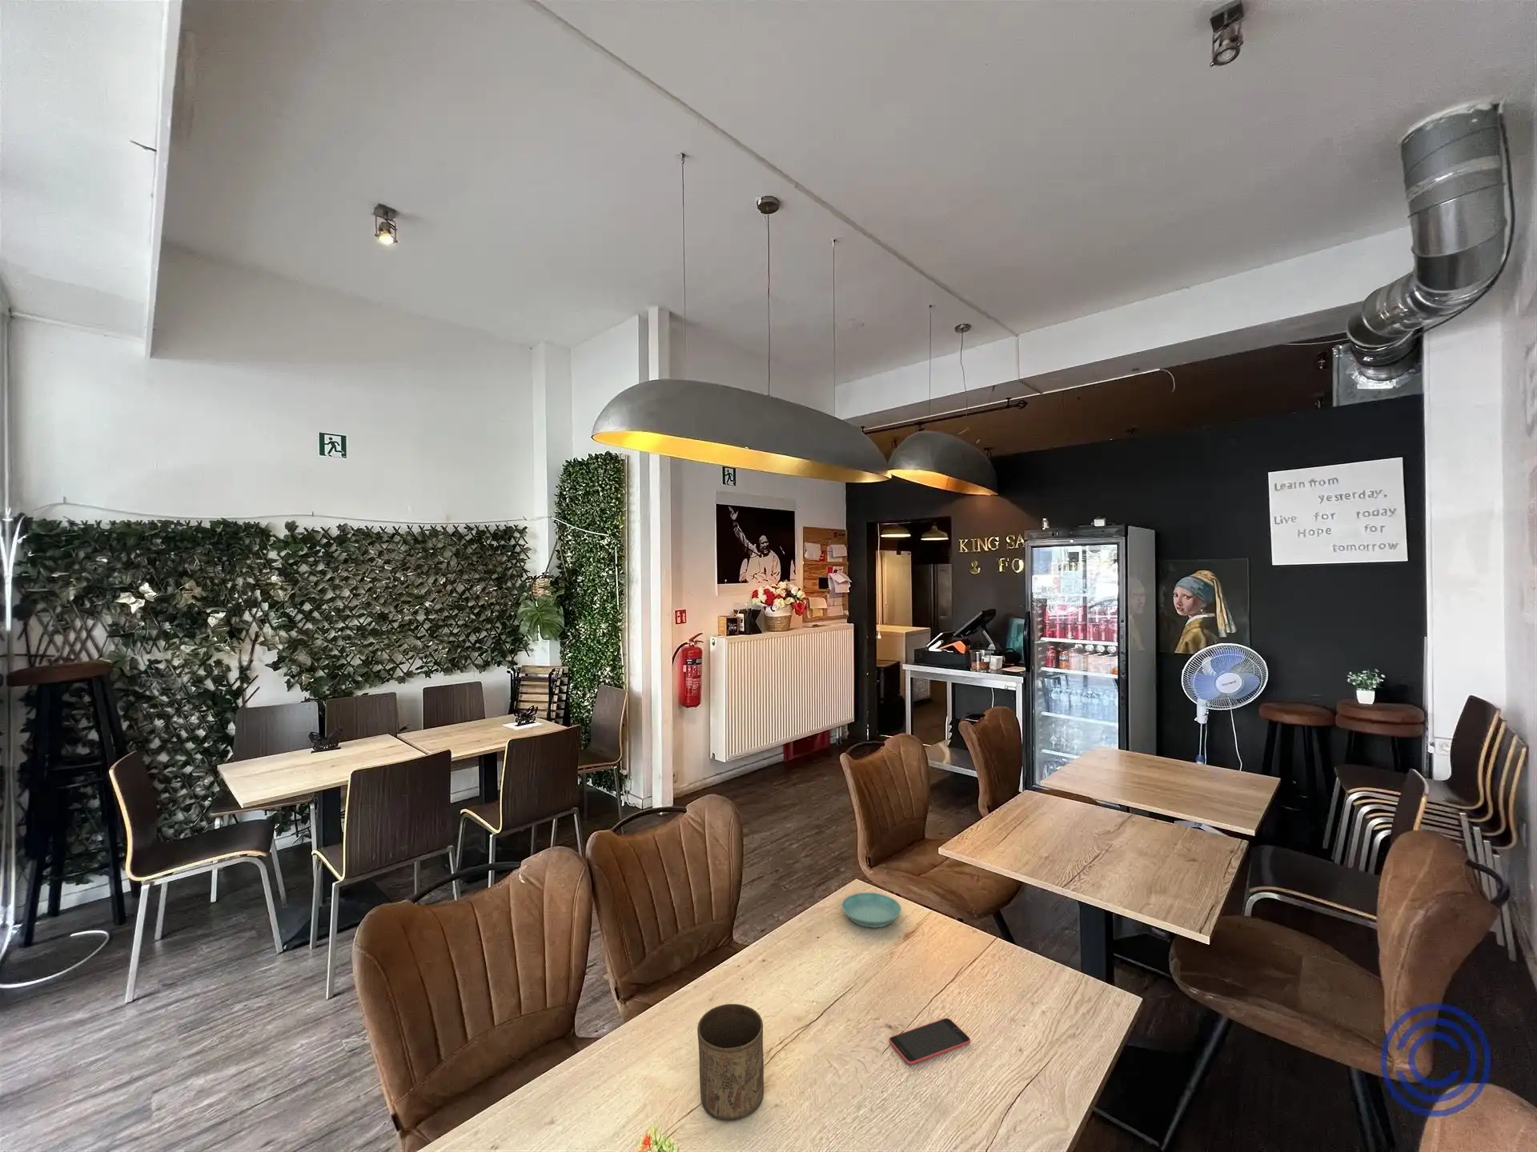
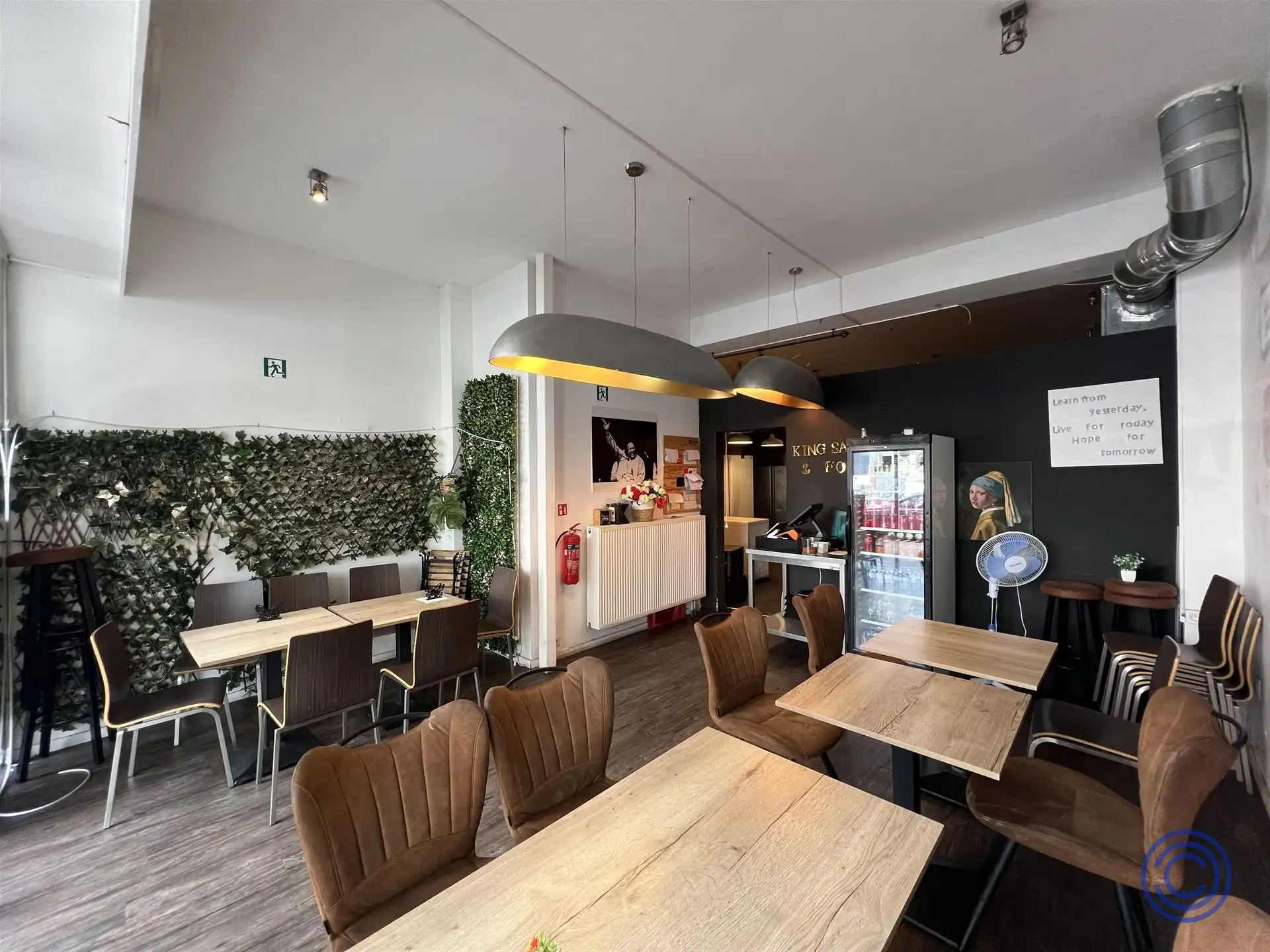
- cup [696,1003,765,1122]
- saucer [841,892,902,928]
- smartphone [888,1018,971,1066]
